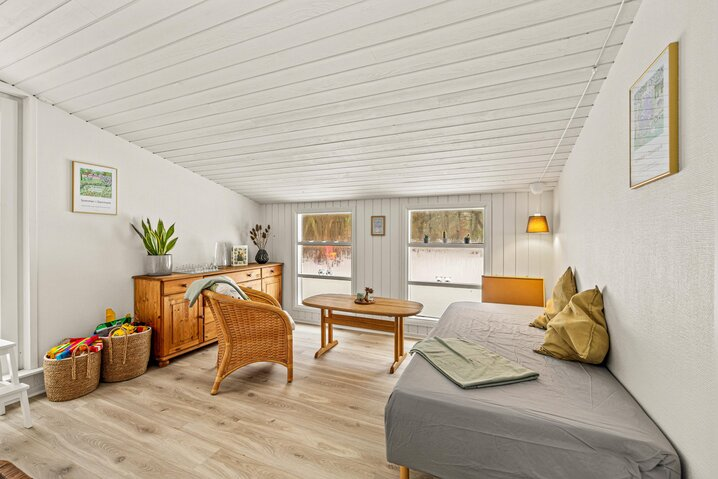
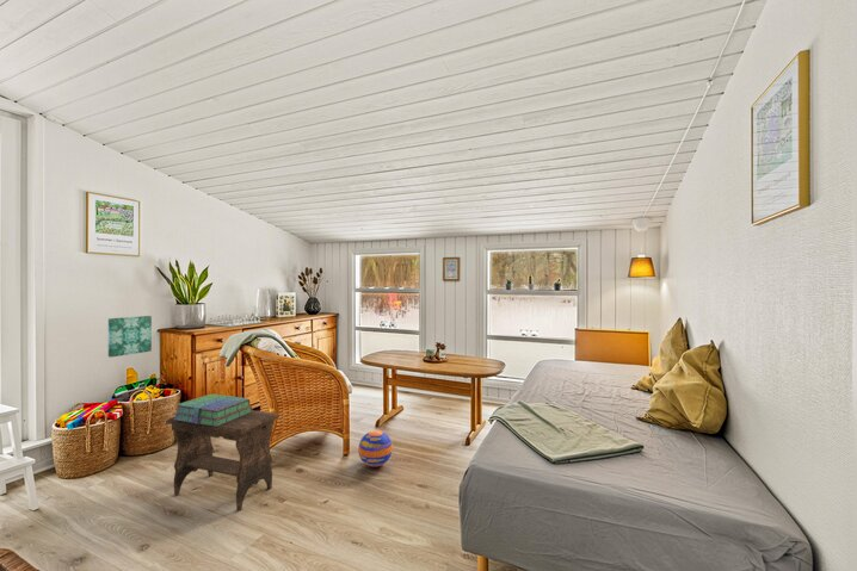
+ footstool [165,409,280,511]
+ ball [357,429,394,468]
+ wall art [107,315,153,359]
+ stack of books [174,392,253,427]
